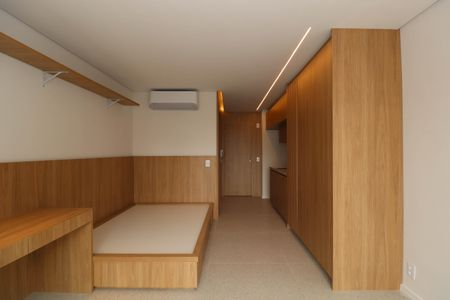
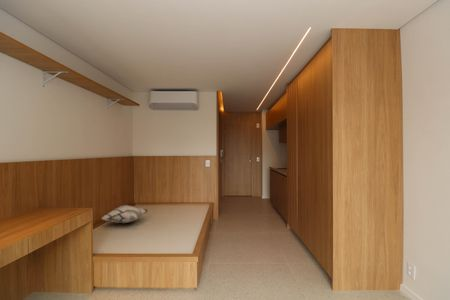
+ decorative pillow [100,204,150,224]
